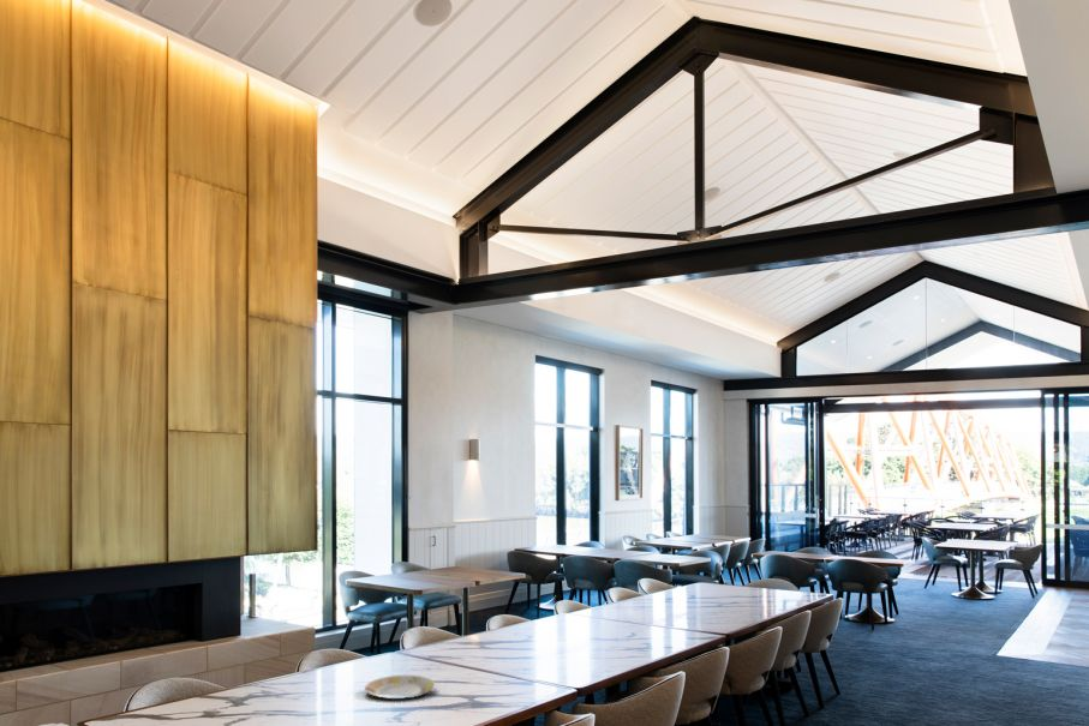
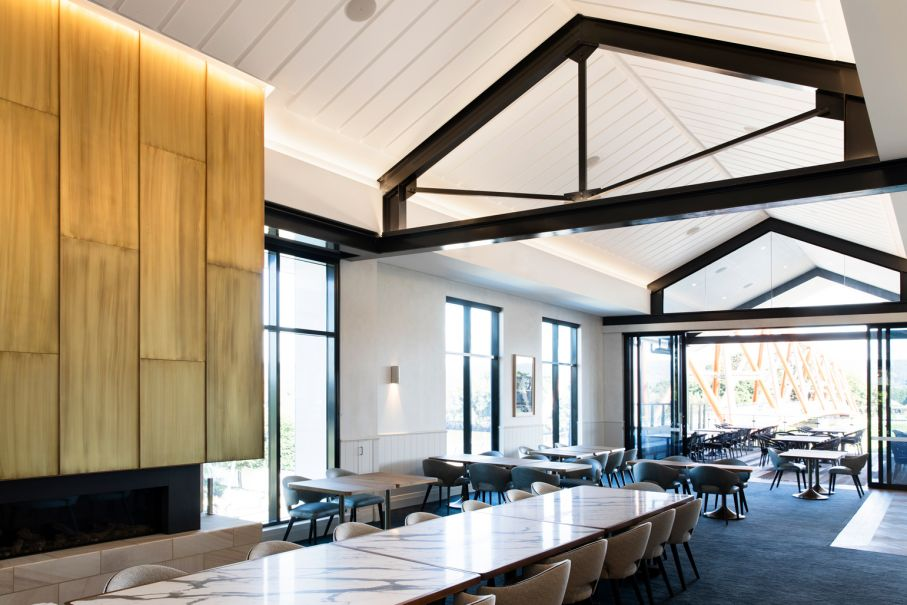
- plate [364,674,437,701]
